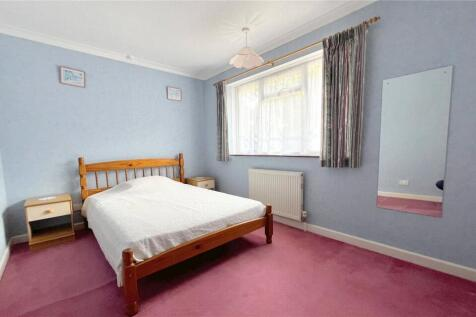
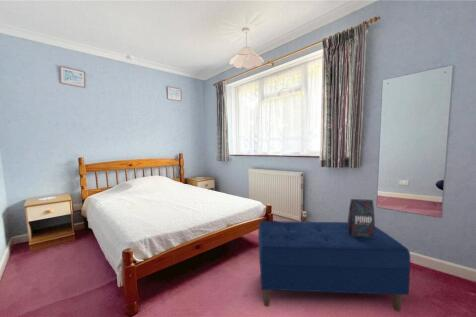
+ bench [257,220,411,313]
+ decorative box [347,198,376,238]
